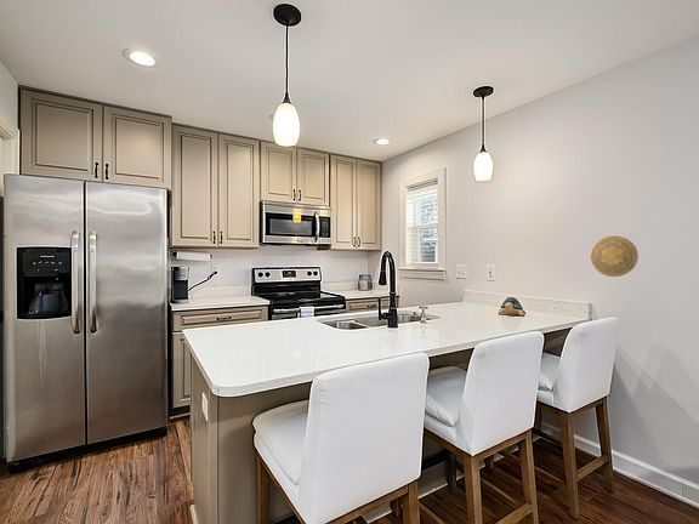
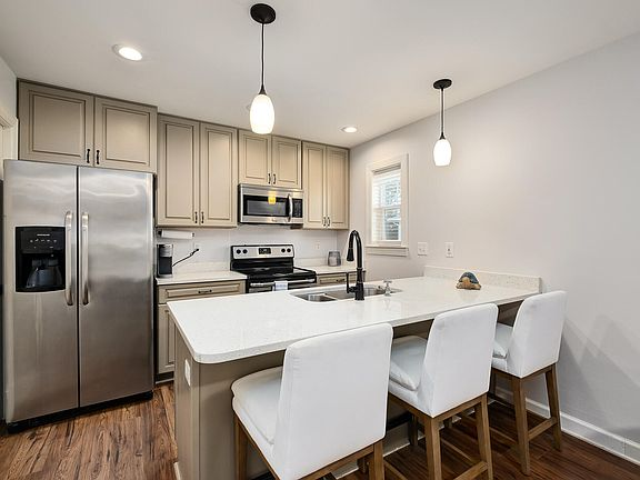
- decorative plate [590,234,640,278]
